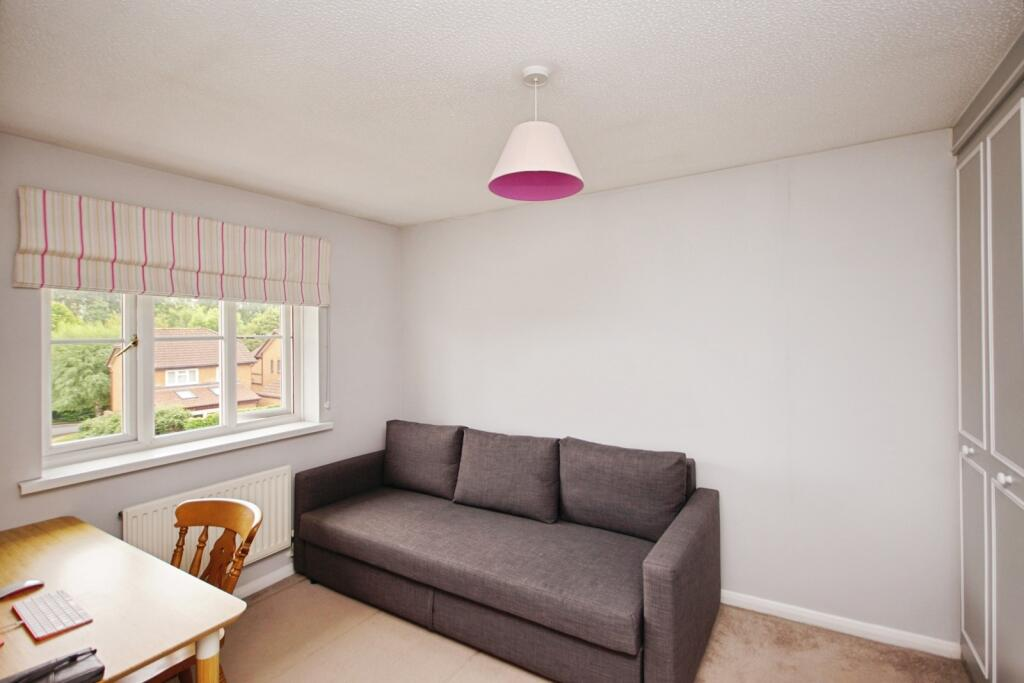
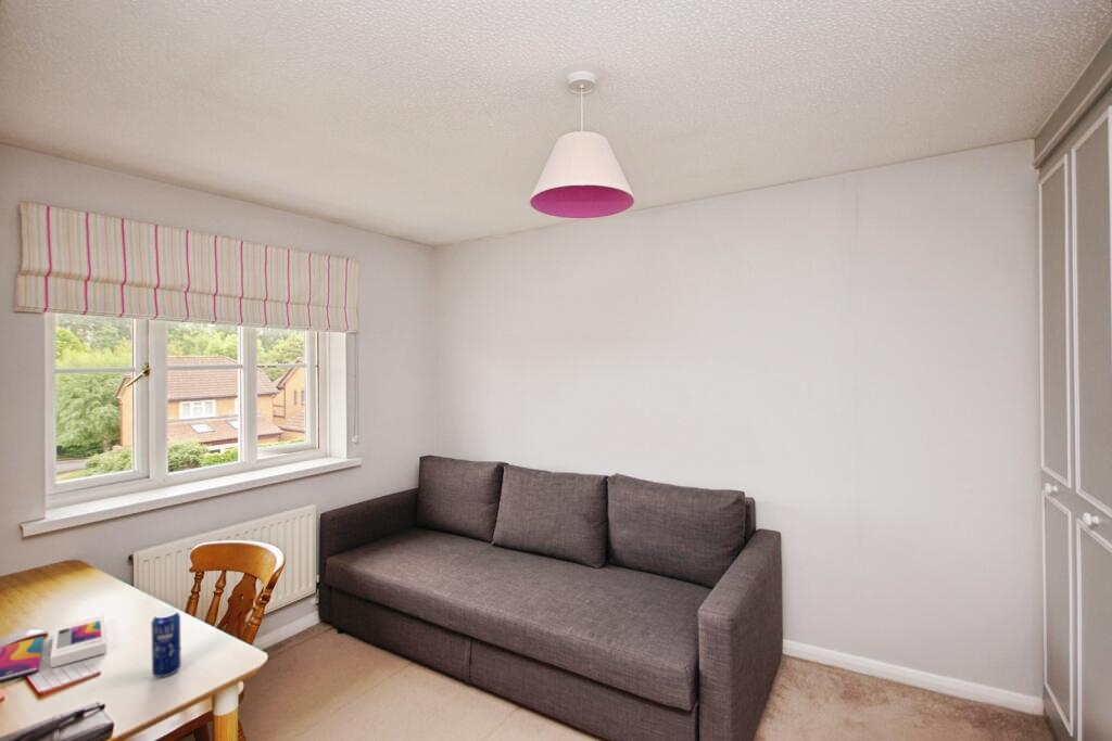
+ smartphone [0,614,108,683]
+ beverage can [150,608,182,678]
